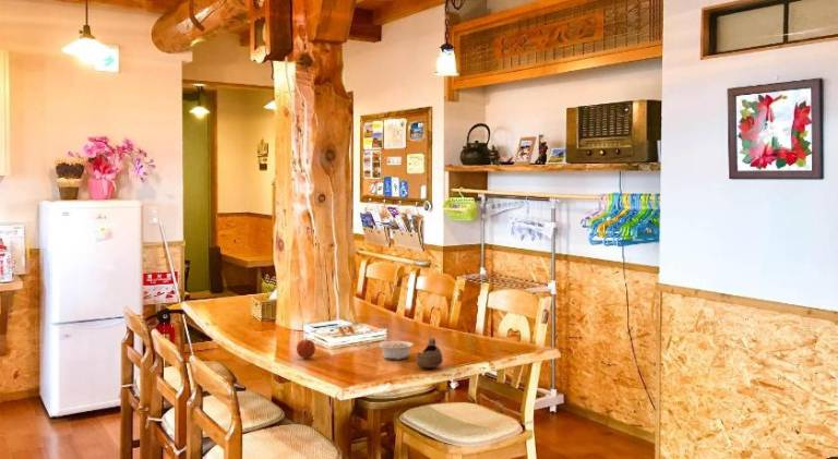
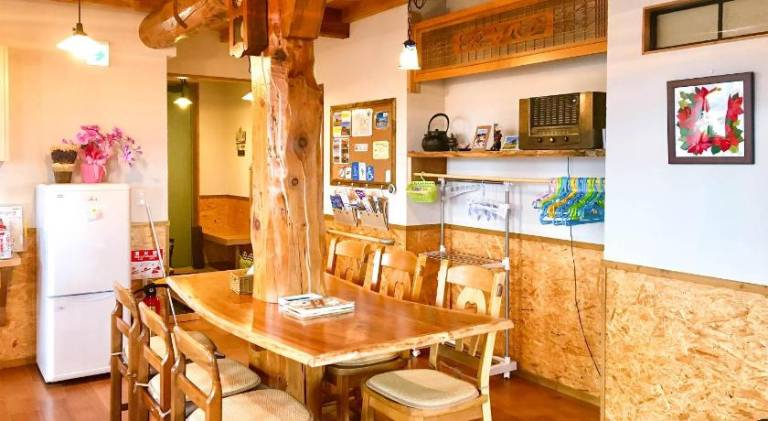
- fruit [296,336,316,360]
- cup [415,337,444,369]
- legume [372,340,415,361]
